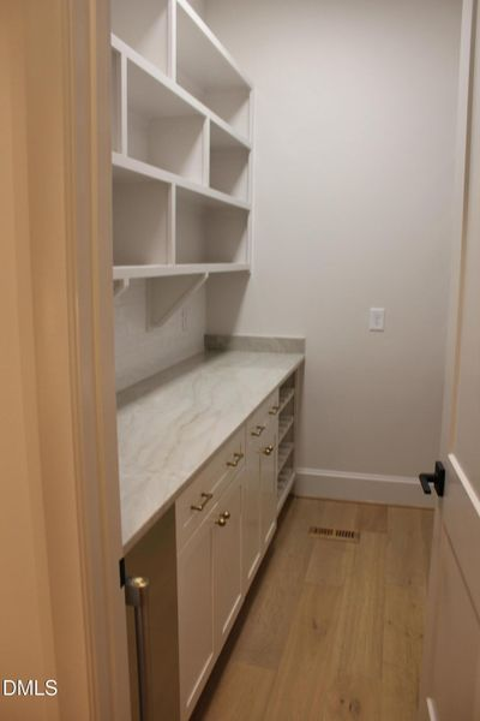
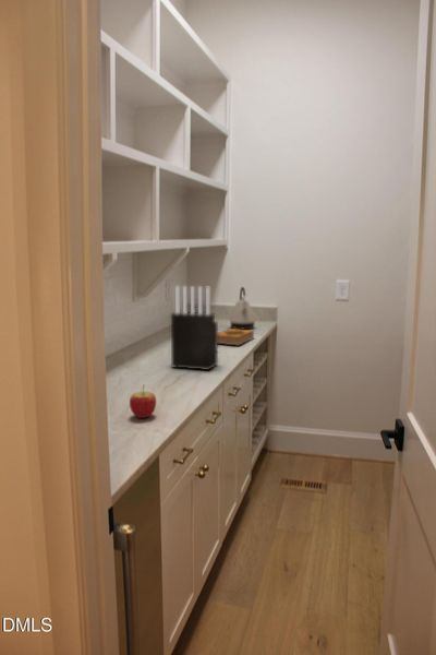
+ apple [129,384,157,419]
+ kettle [229,286,256,330]
+ hardback book [218,327,255,347]
+ knife block [170,285,219,371]
